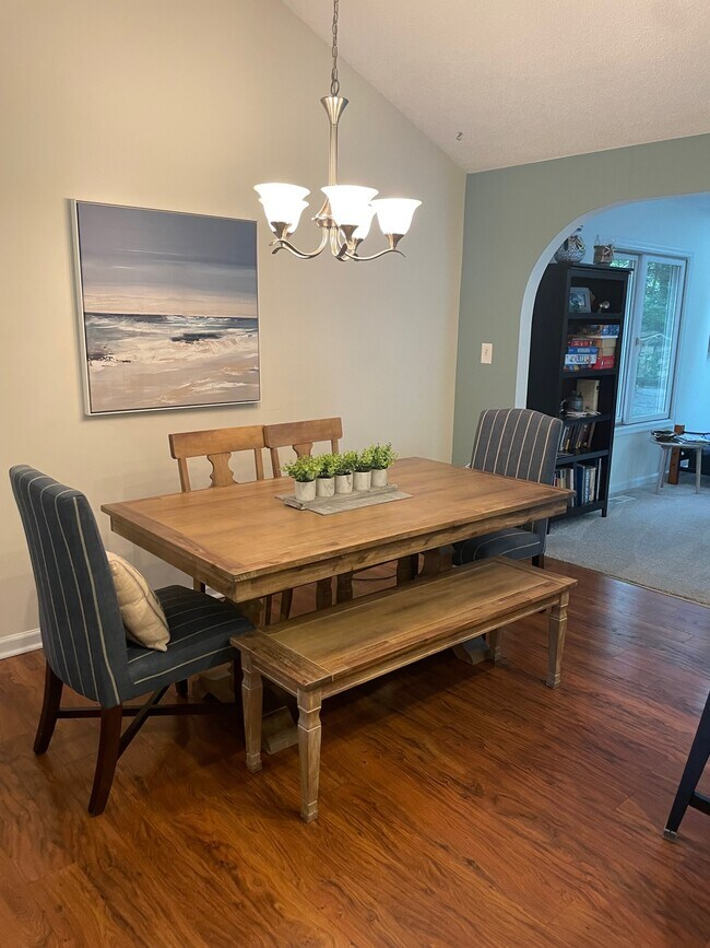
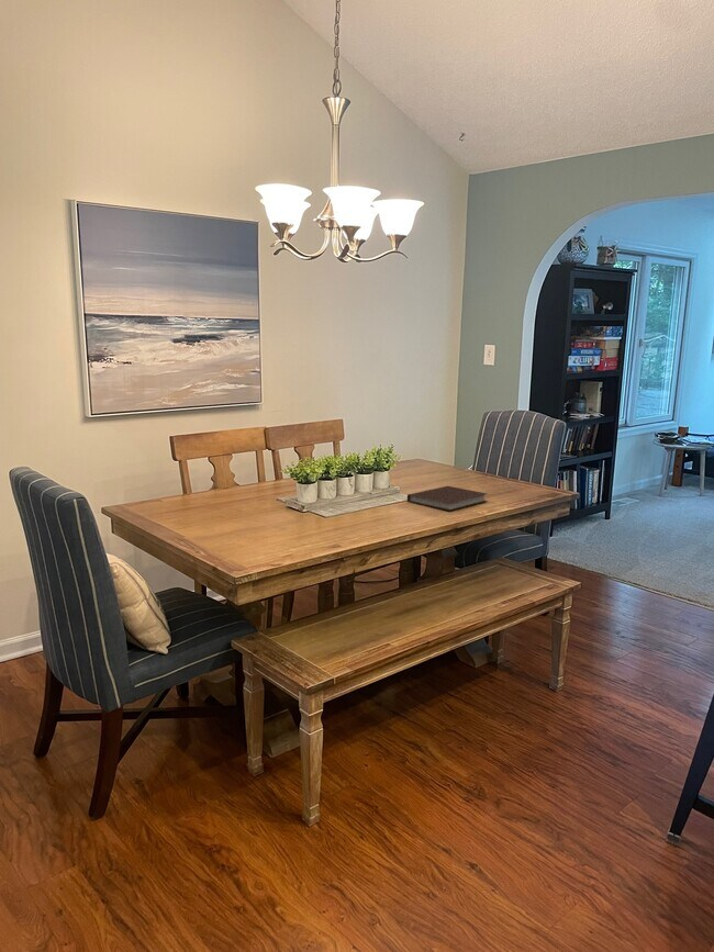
+ notebook [406,485,489,512]
